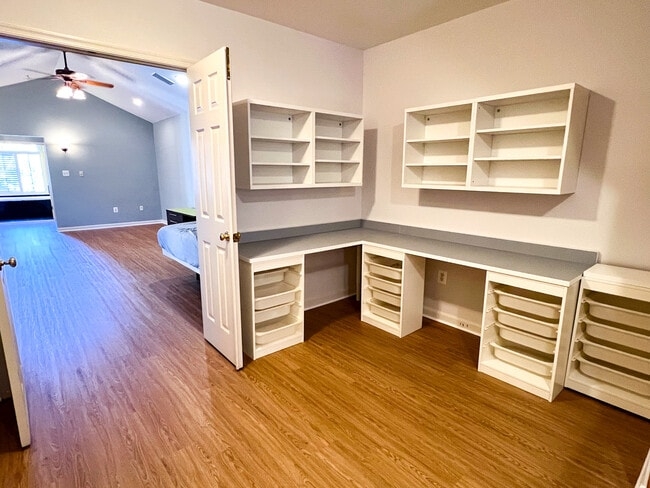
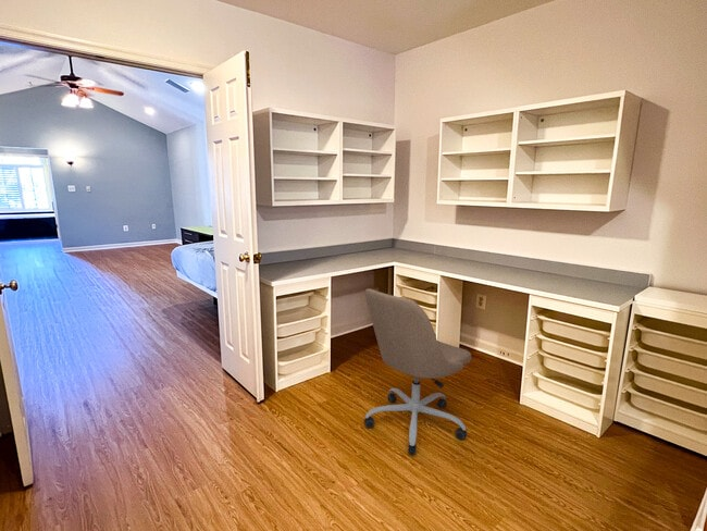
+ office chair [363,287,472,455]
